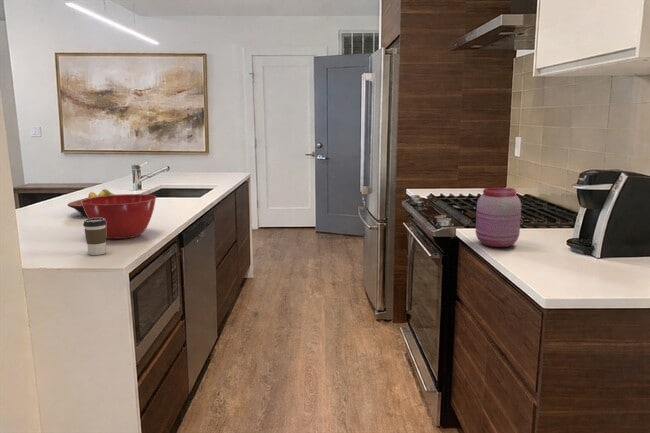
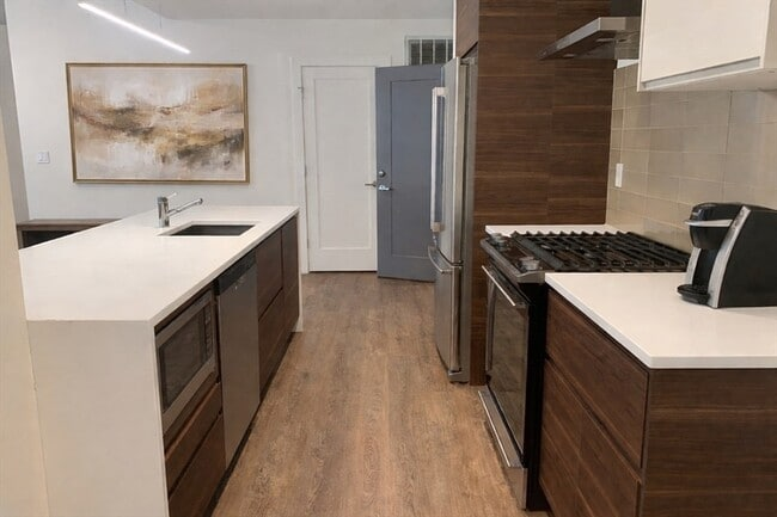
- fruit bowl [67,188,122,217]
- jar [475,186,522,248]
- mixing bowl [81,193,158,240]
- coffee cup [82,218,107,256]
